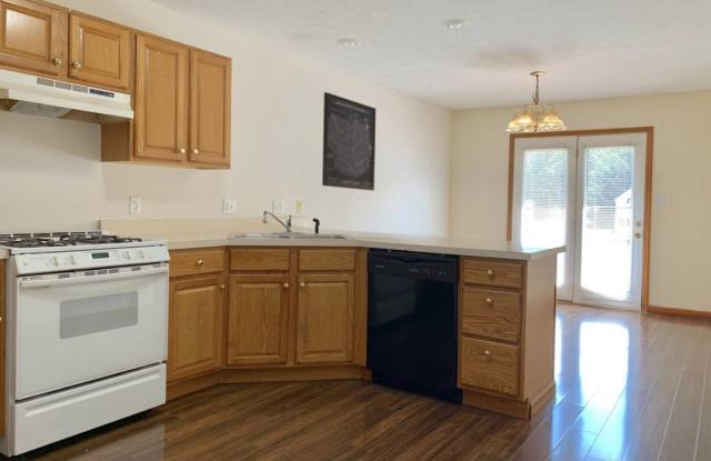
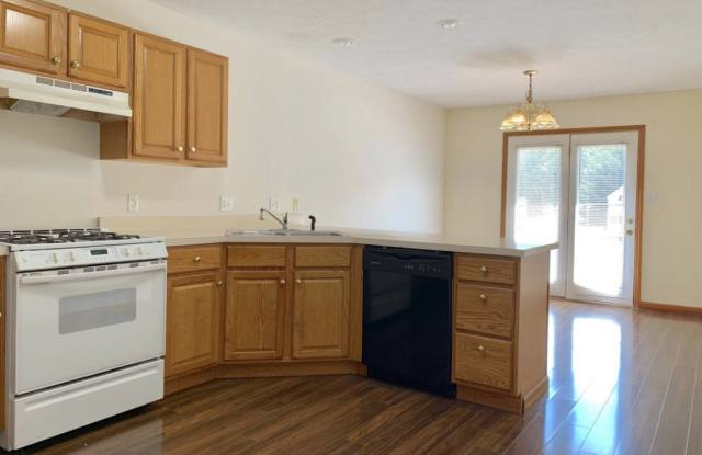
- wall art [321,91,377,192]
